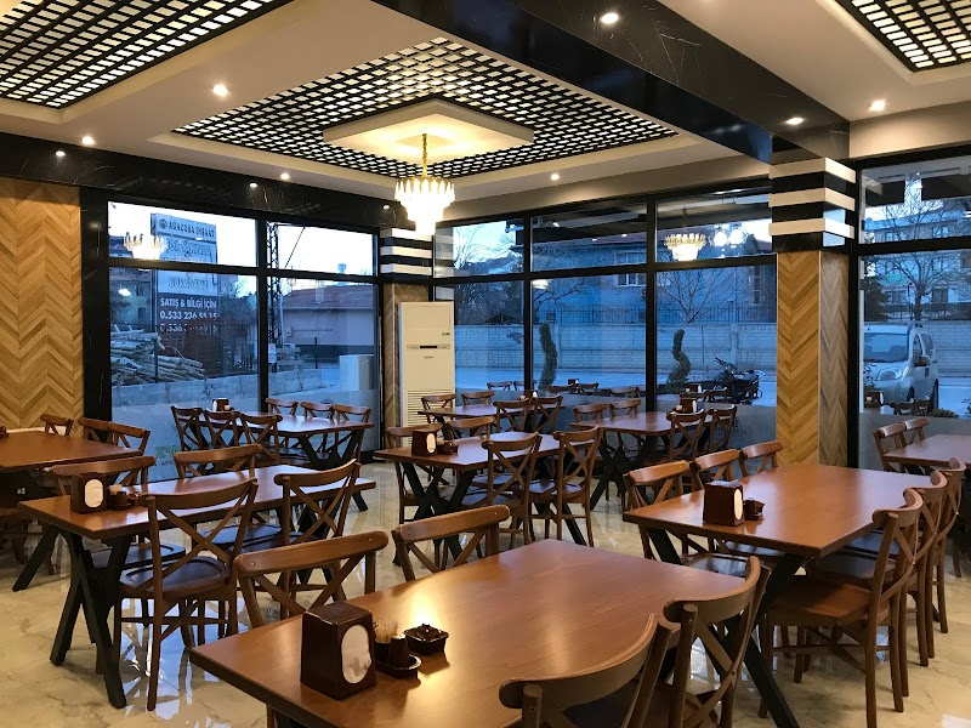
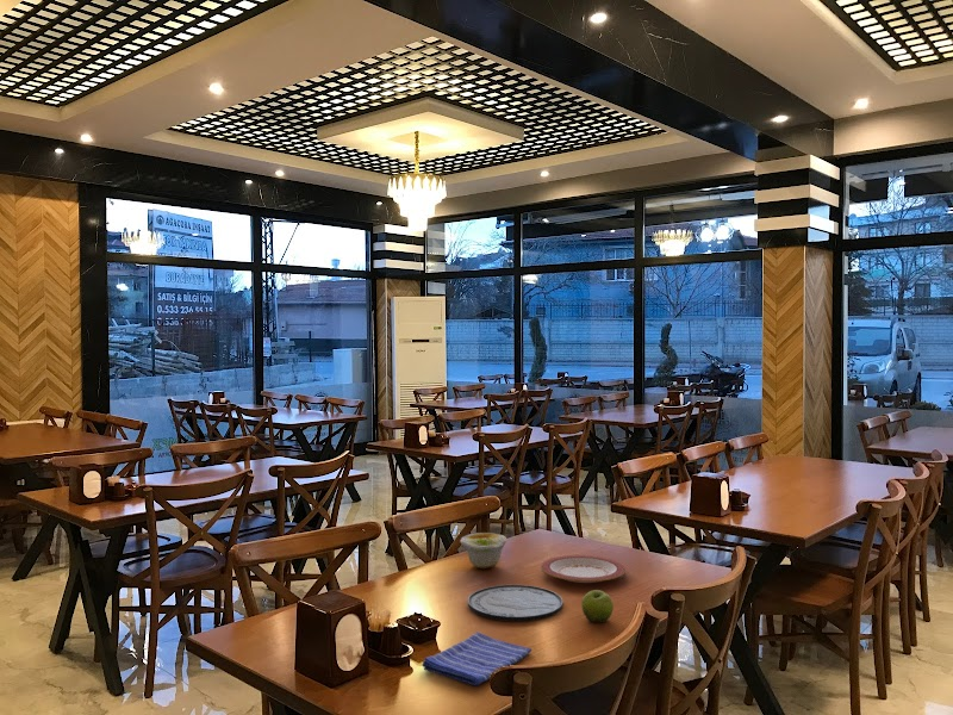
+ plate [540,554,628,584]
+ bowl [460,531,507,570]
+ plate [467,584,563,622]
+ fruit [580,589,615,624]
+ dish towel [421,630,532,686]
